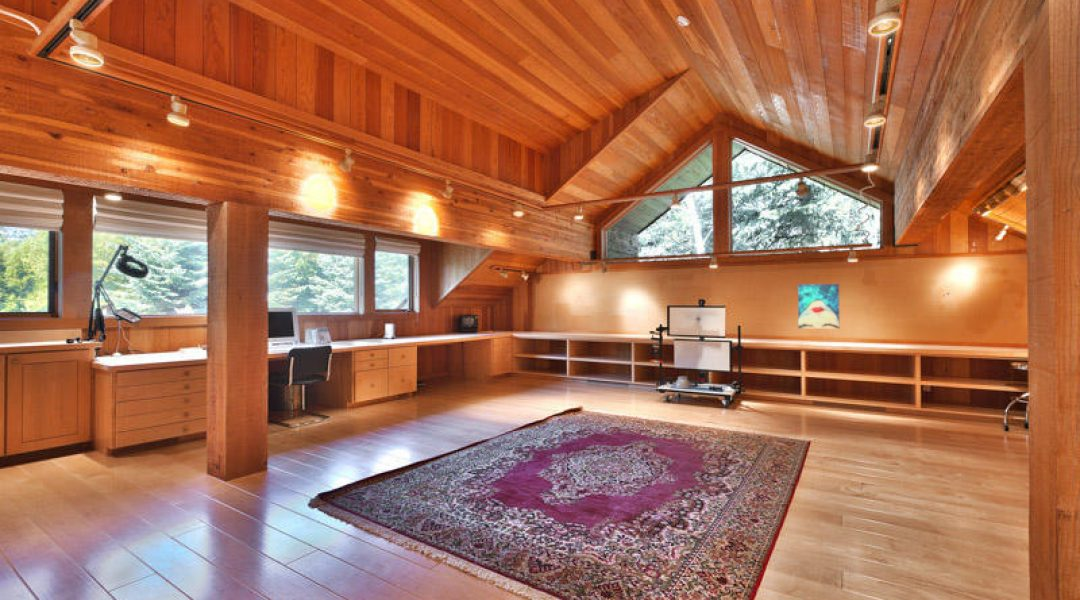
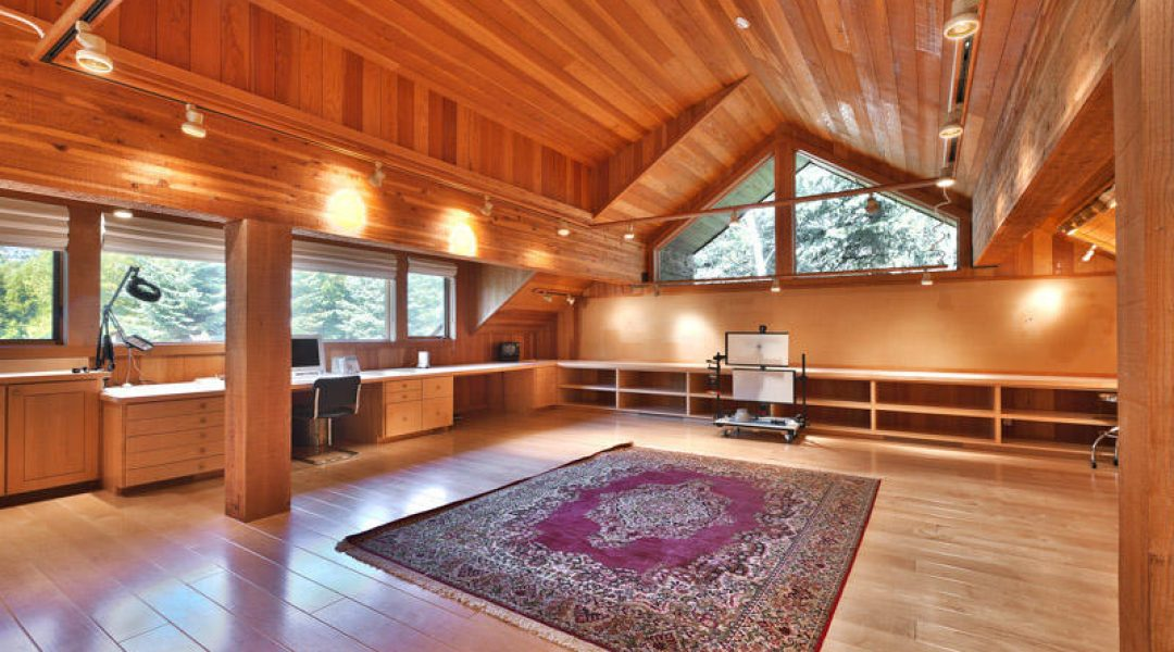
- wall art [797,283,840,330]
